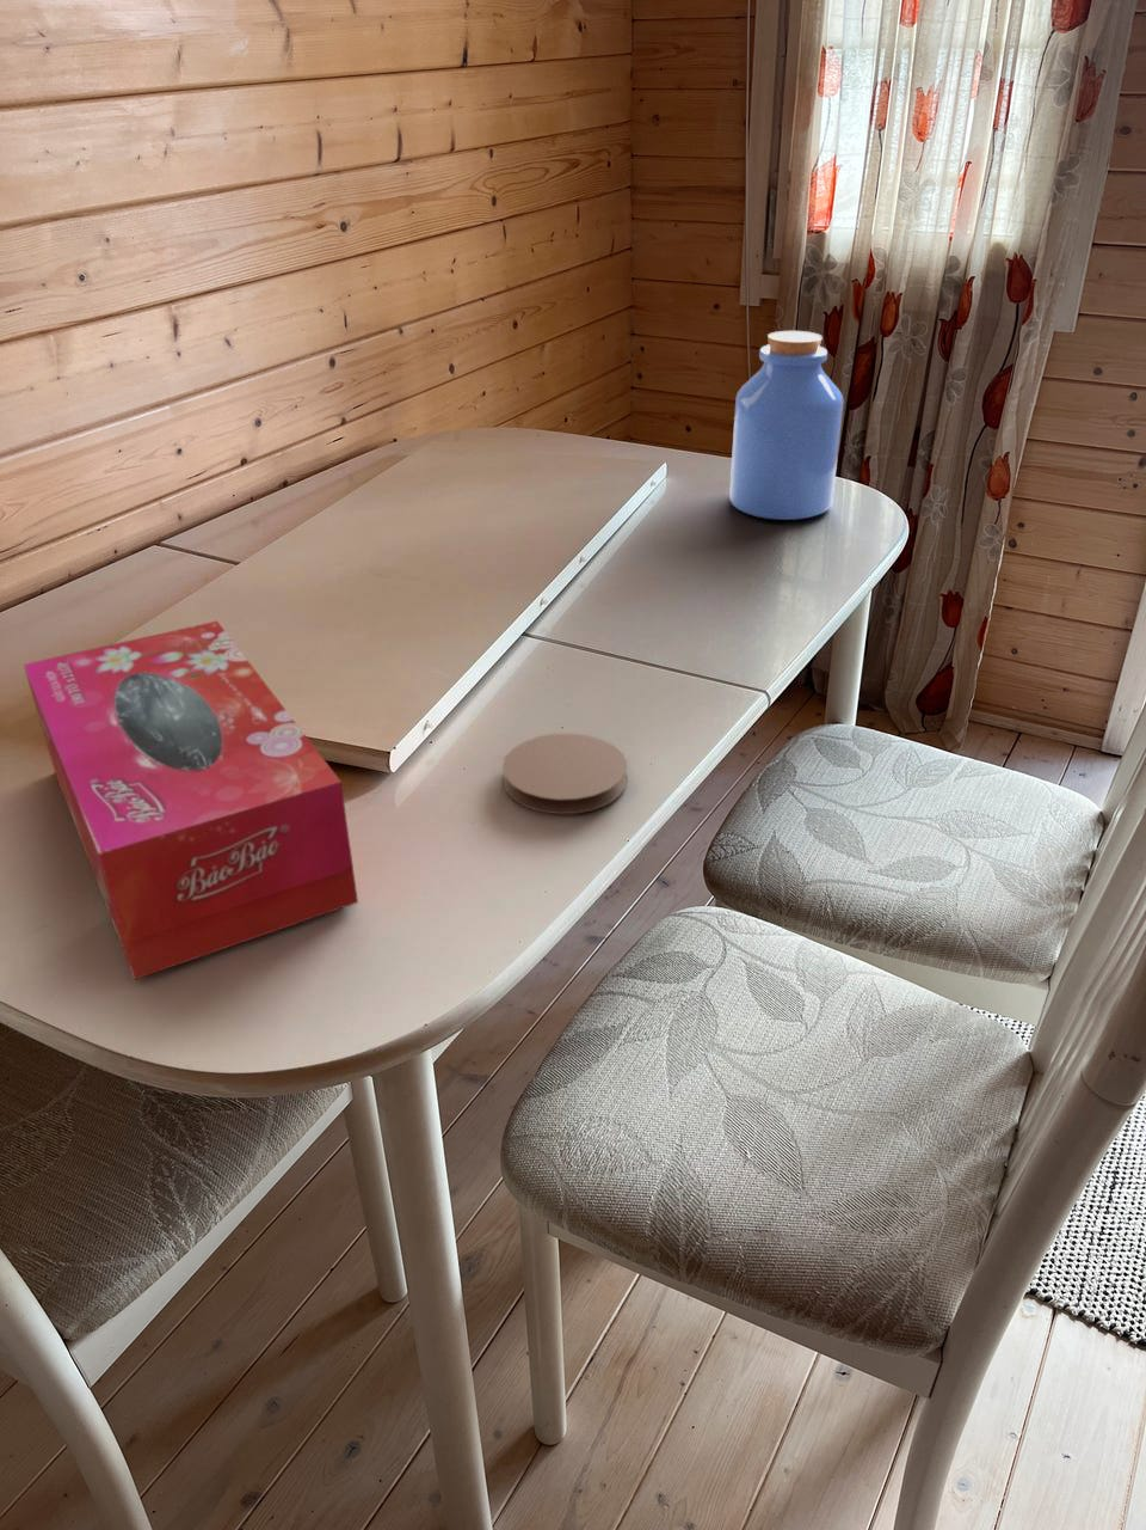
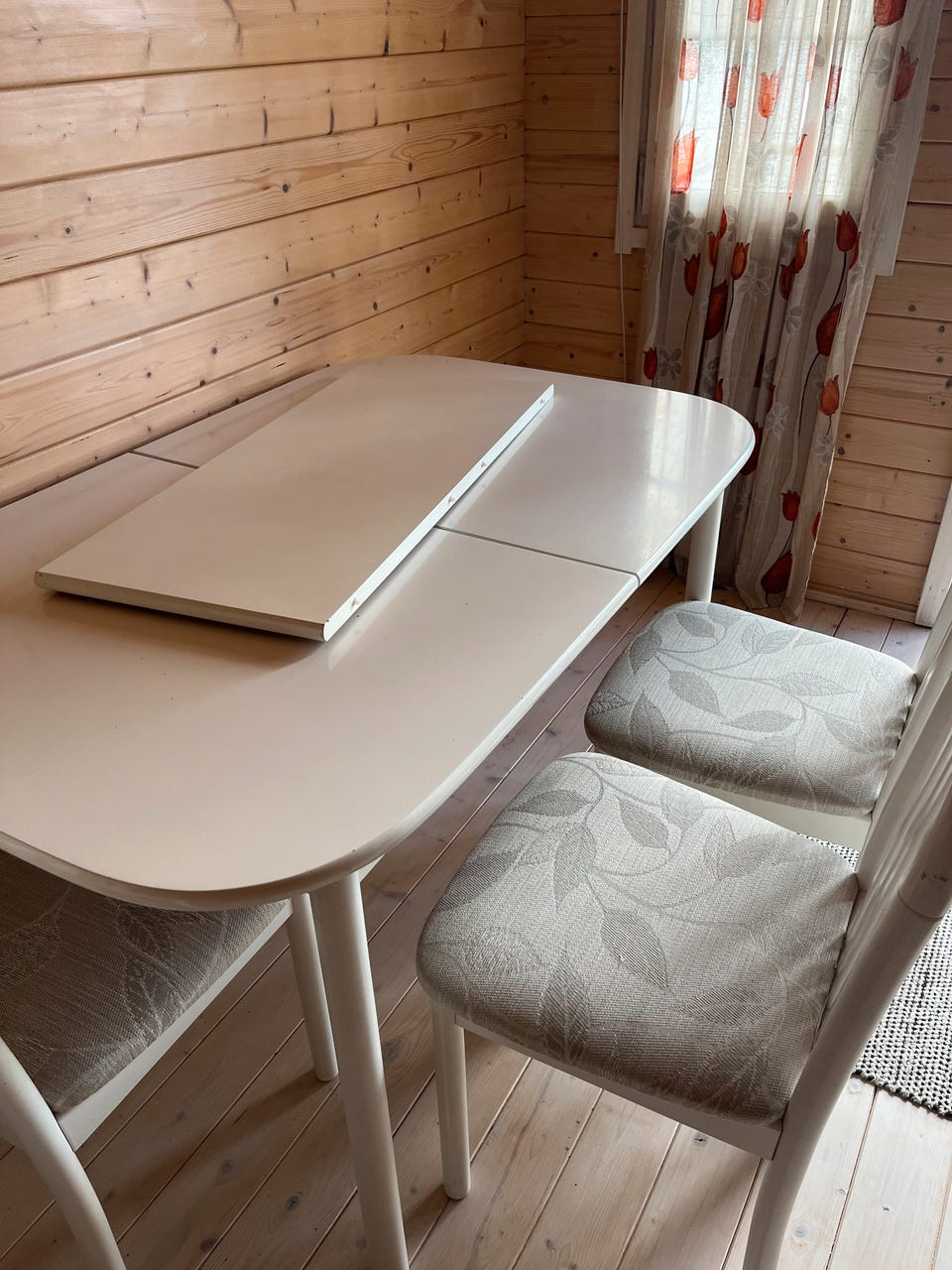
- coaster [501,732,628,816]
- tissue box [23,620,359,982]
- jar [728,330,845,522]
